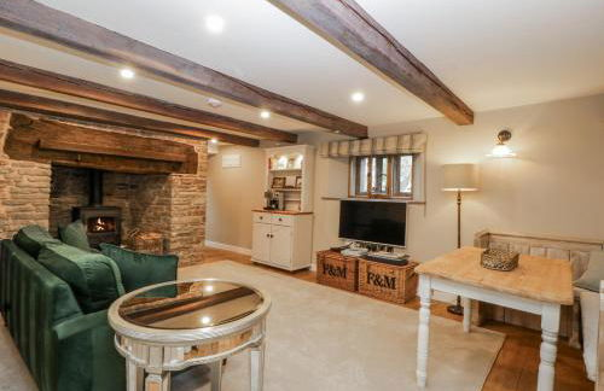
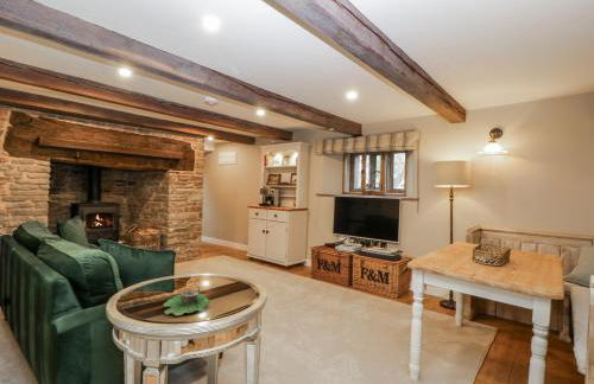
+ succulent planter [163,289,211,316]
